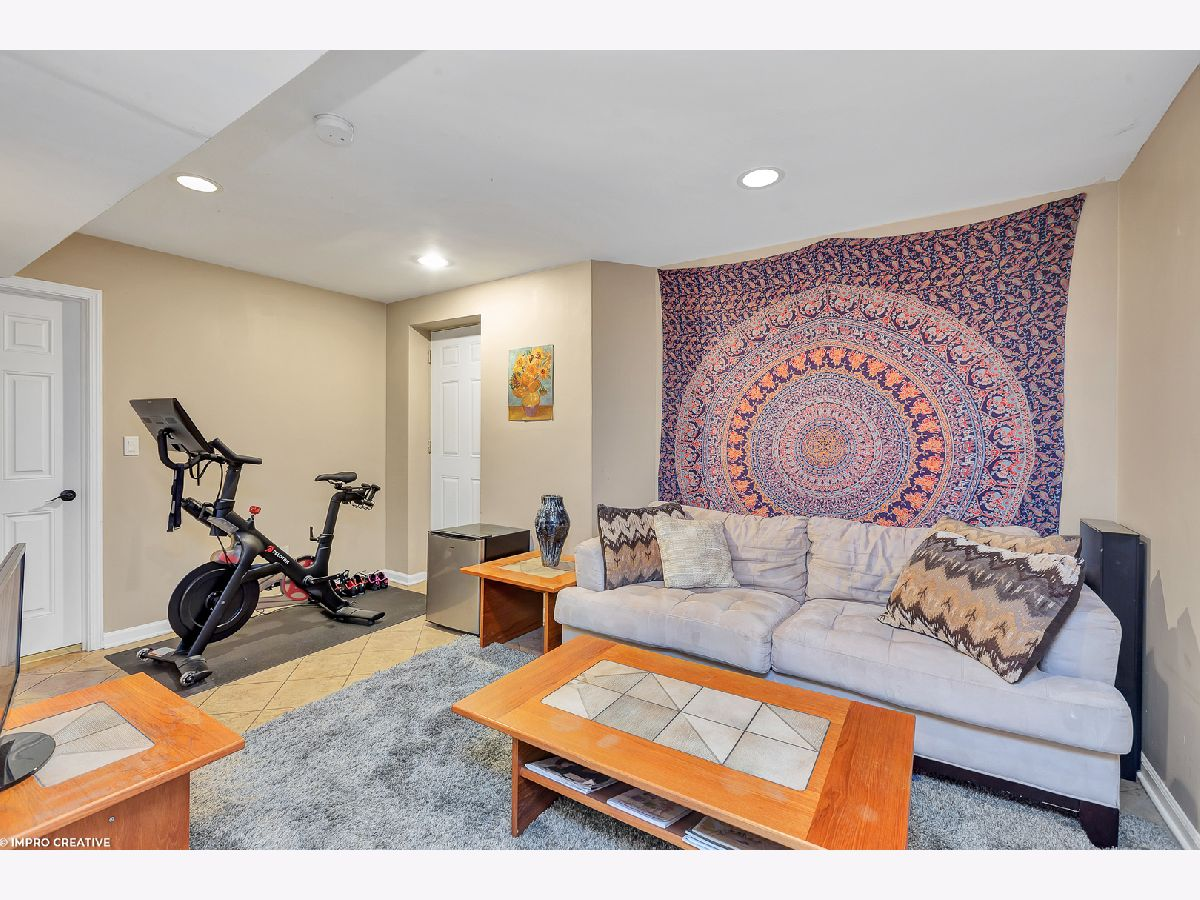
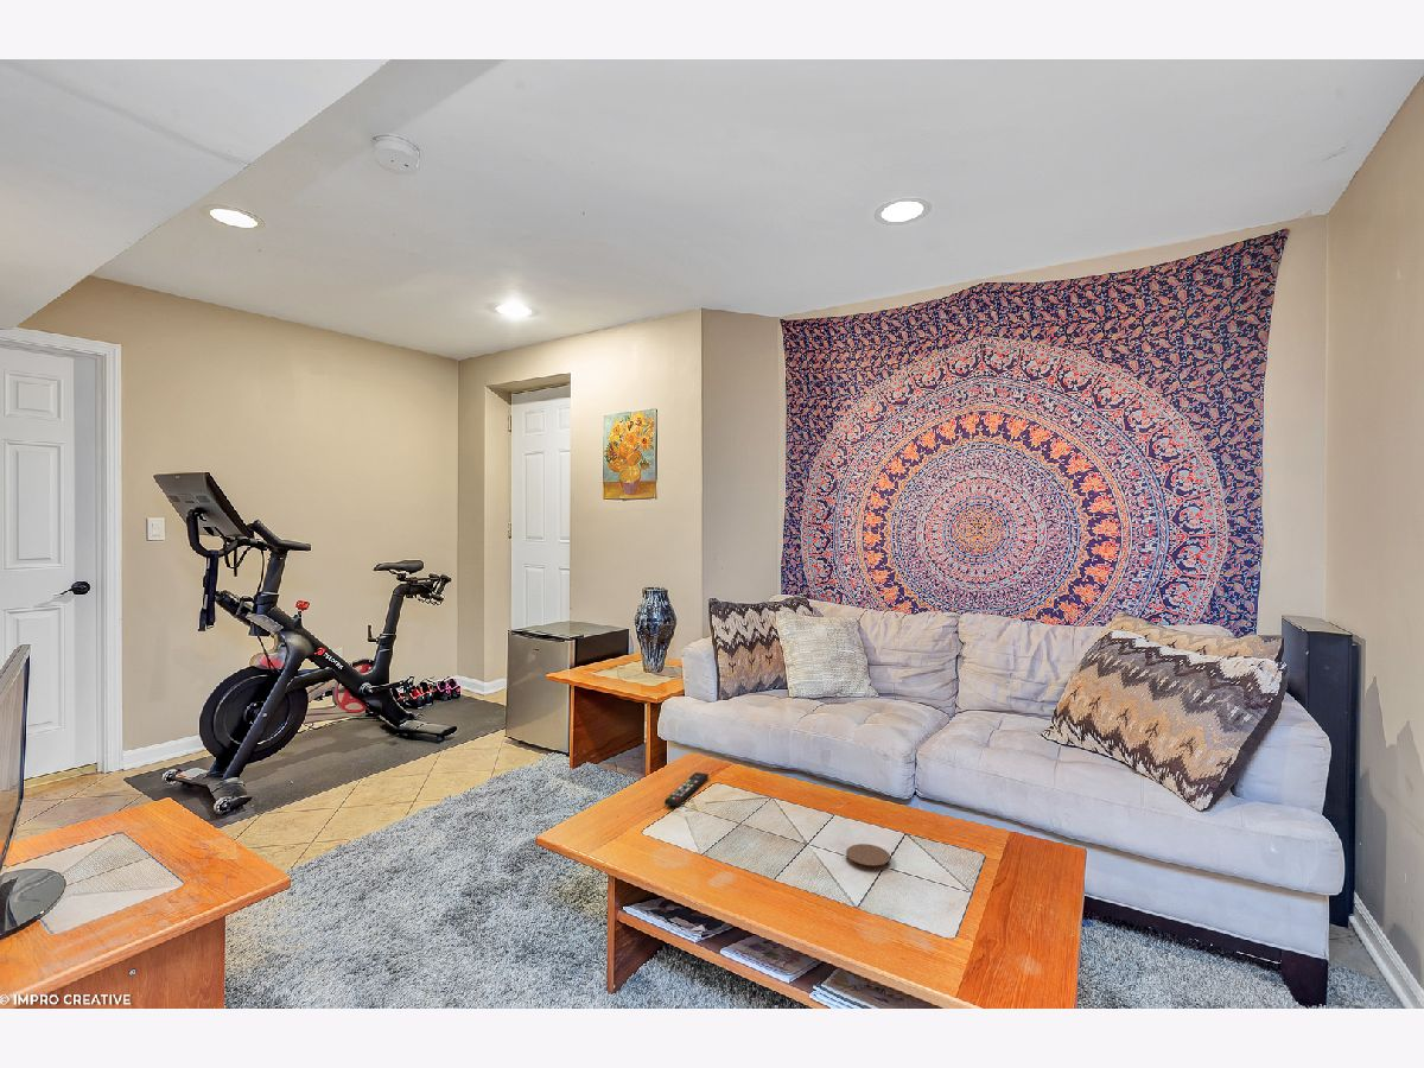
+ remote control [663,771,710,807]
+ coaster [845,843,891,872]
